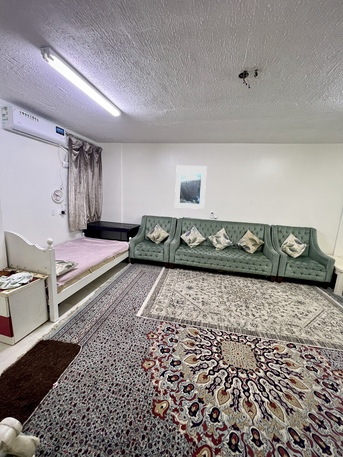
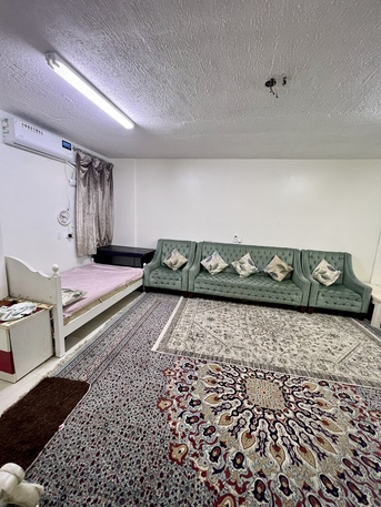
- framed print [174,165,208,210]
